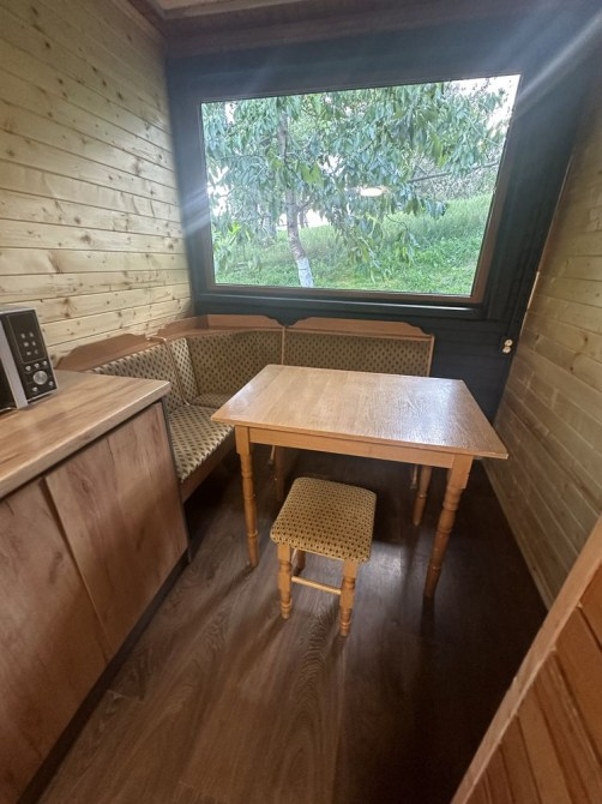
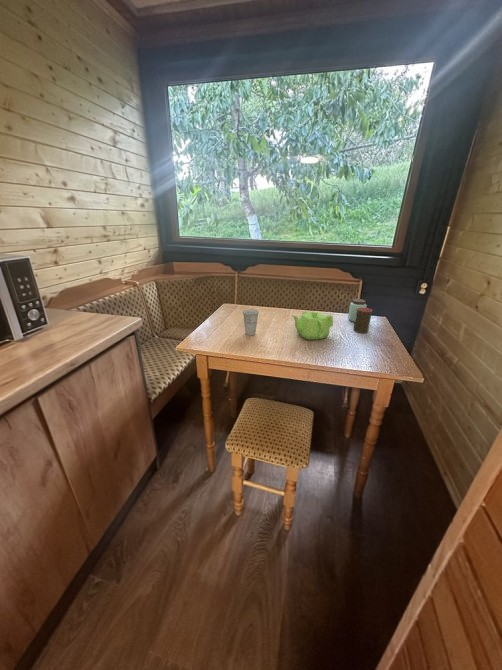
+ cup [242,308,260,336]
+ cup [352,307,373,334]
+ teapot [290,310,334,341]
+ peanut butter [347,298,368,323]
